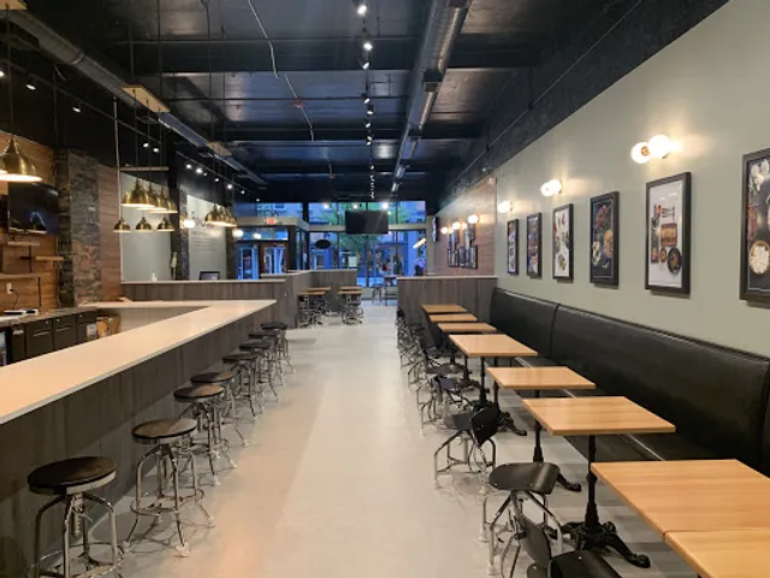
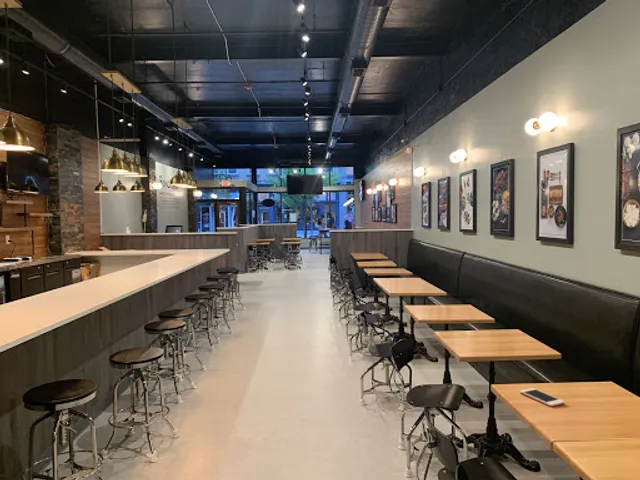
+ cell phone [519,387,566,407]
